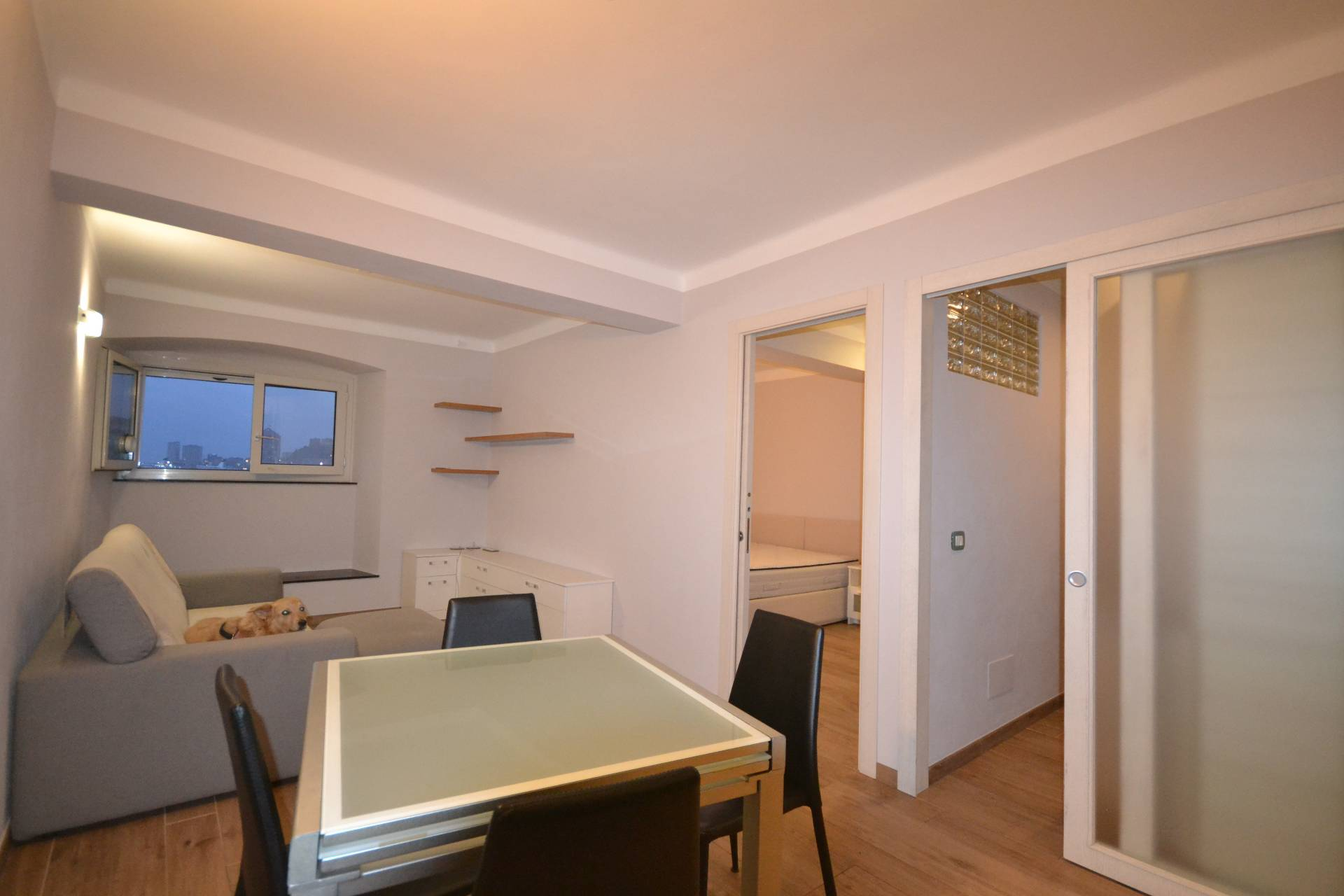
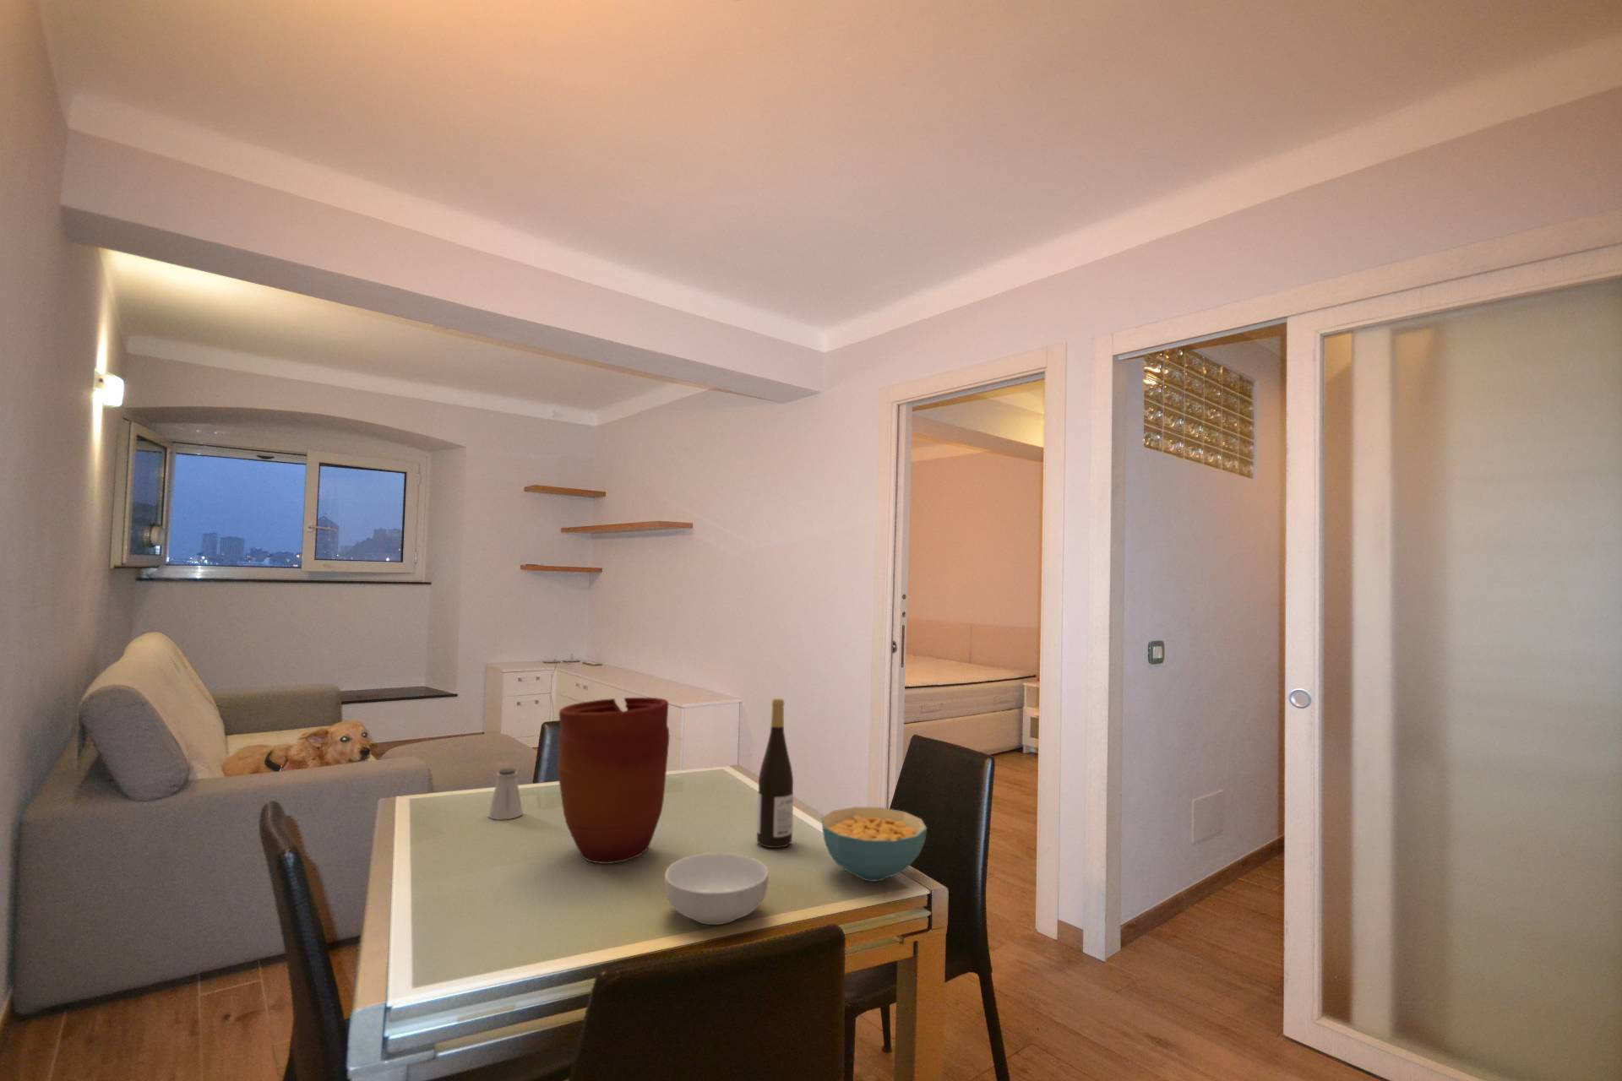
+ saltshaker [488,767,524,820]
+ vase [556,696,670,865]
+ cereal bowl [664,852,770,925]
+ wine bottle [755,697,794,848]
+ cereal bowl [821,806,928,882]
